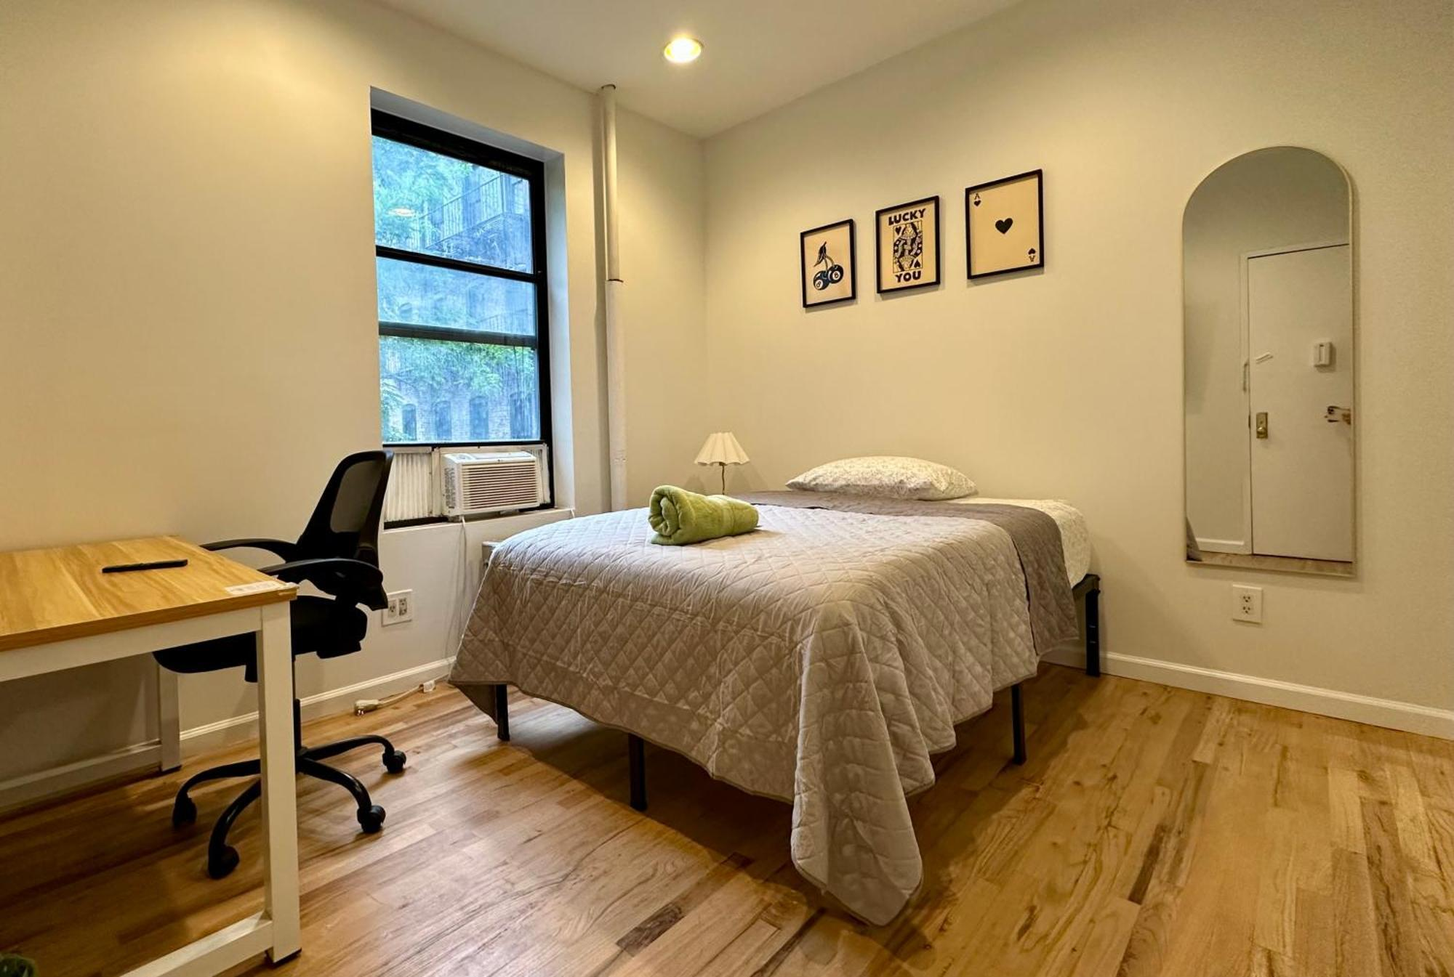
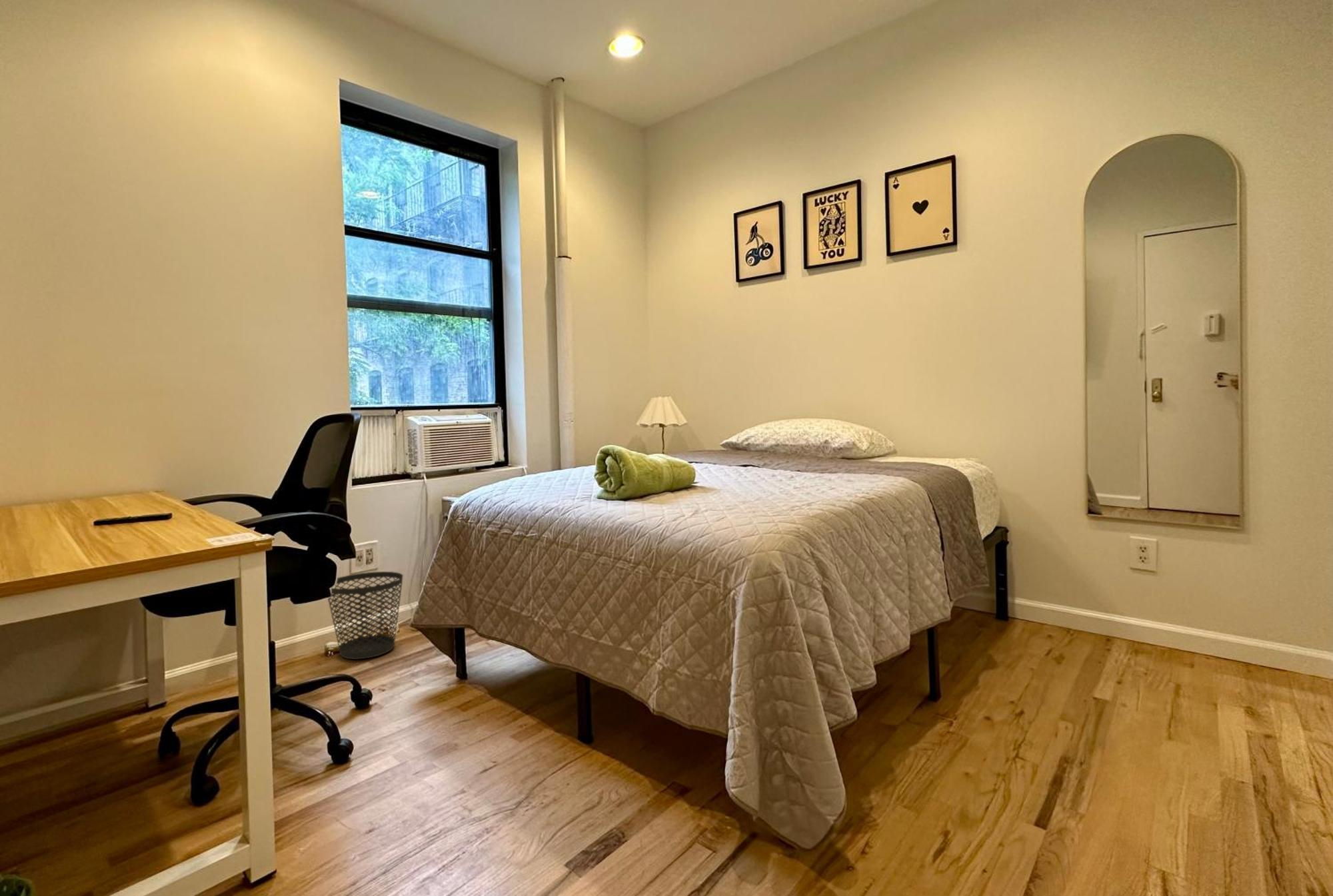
+ wastebasket [327,571,404,660]
